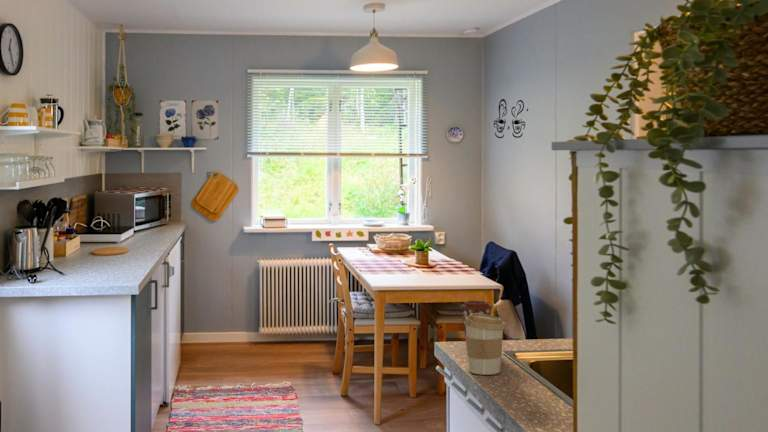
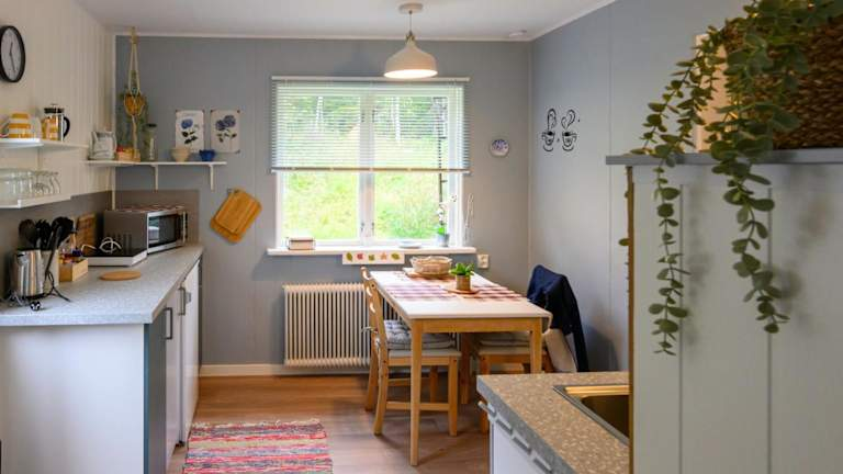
- coffee cup [463,313,506,376]
- coffee cup [460,300,493,339]
